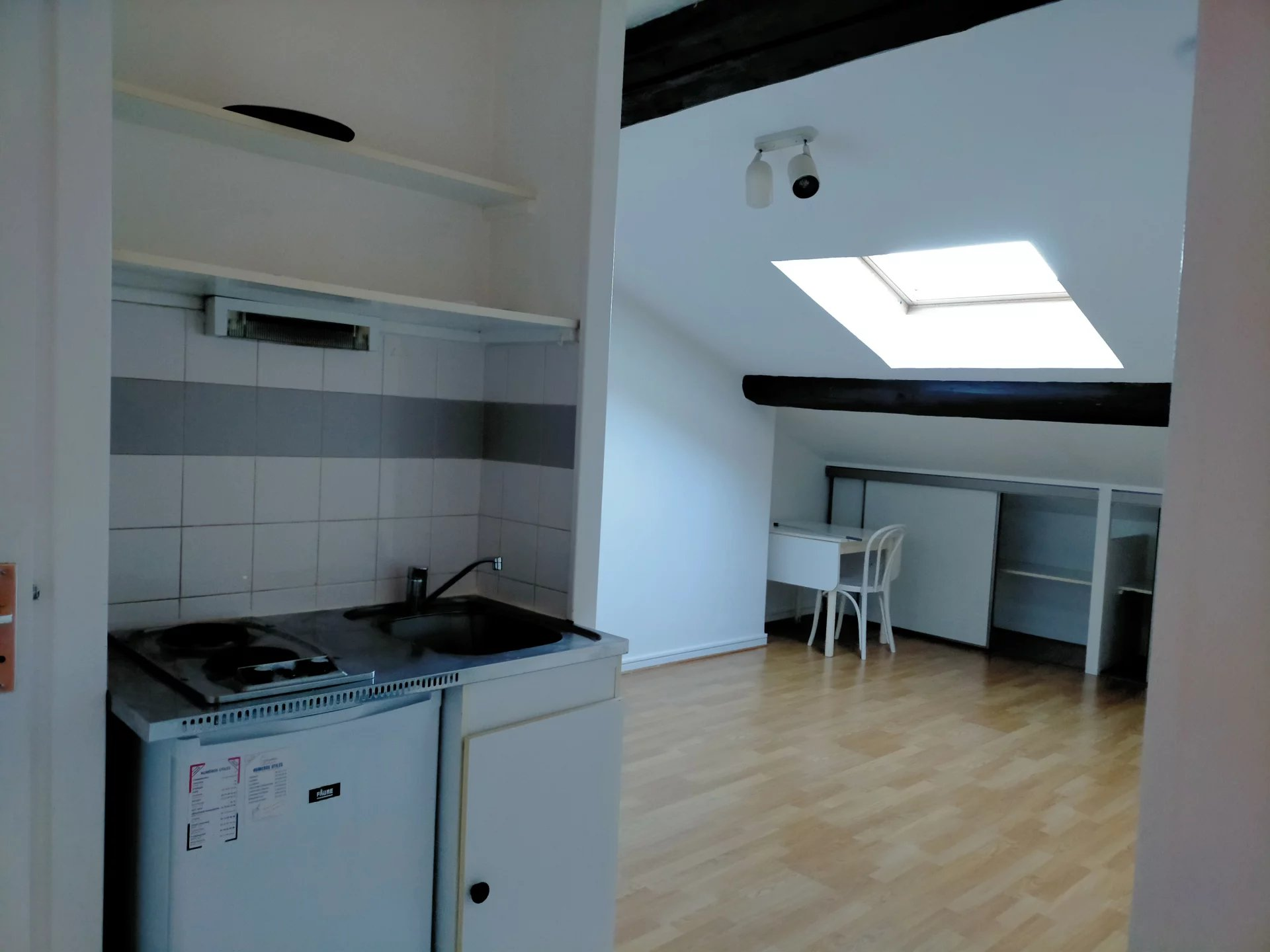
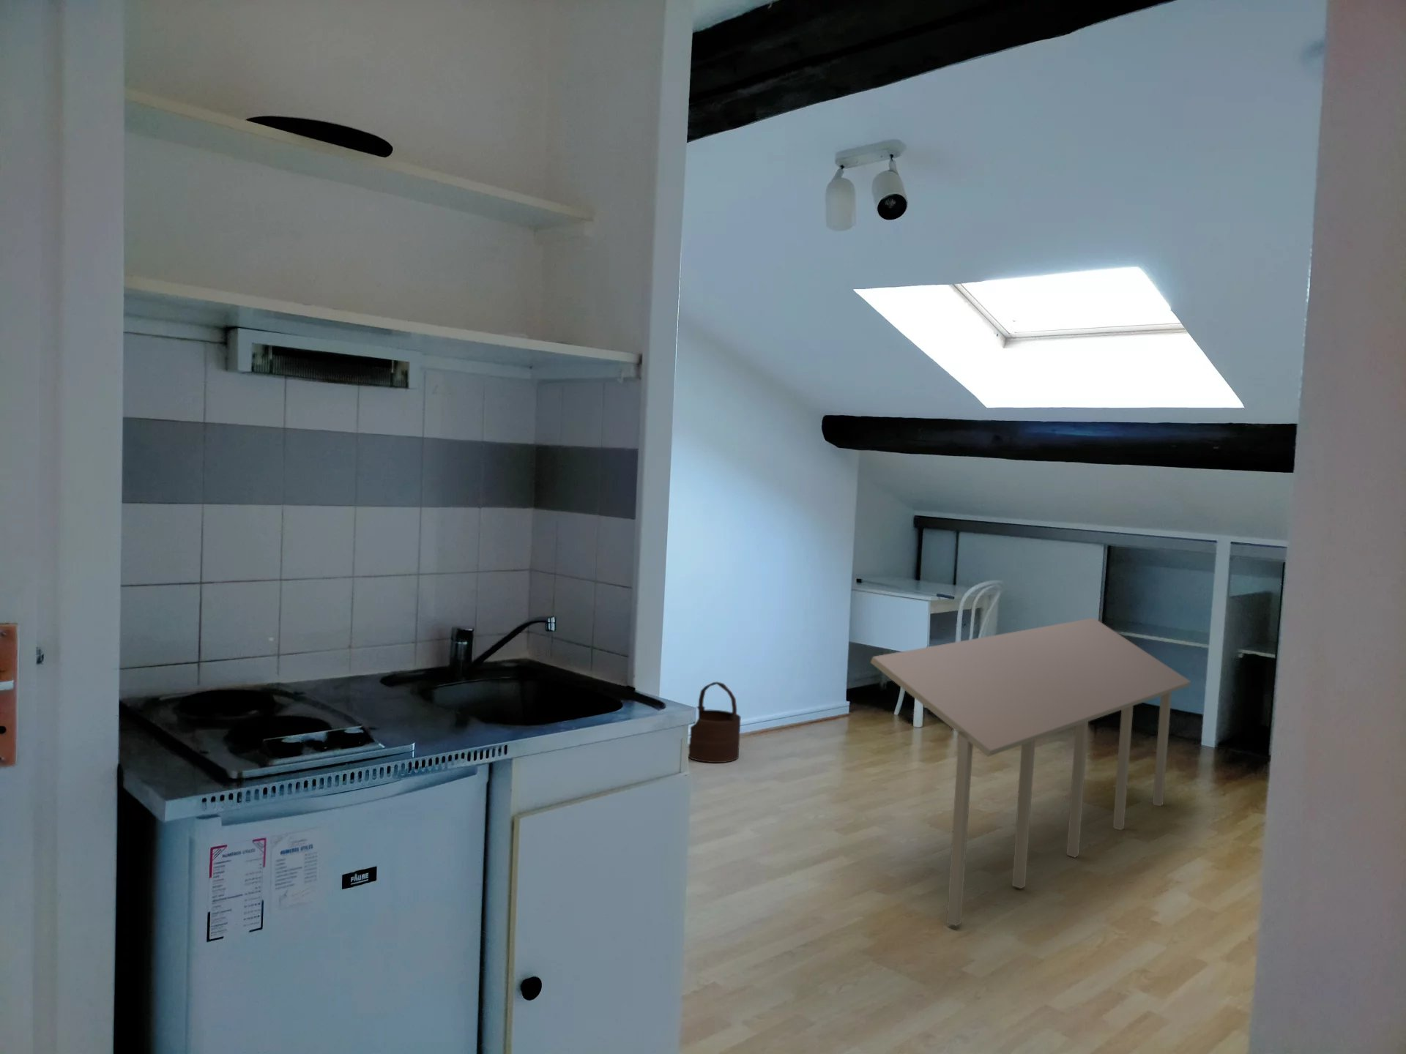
+ wooden bucket [688,681,741,764]
+ dining table [870,617,1191,927]
